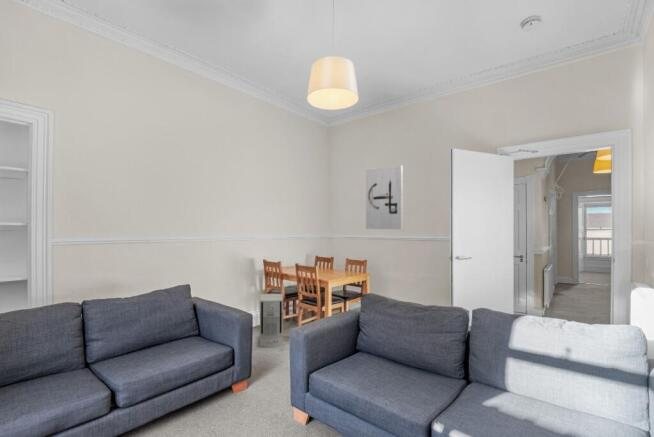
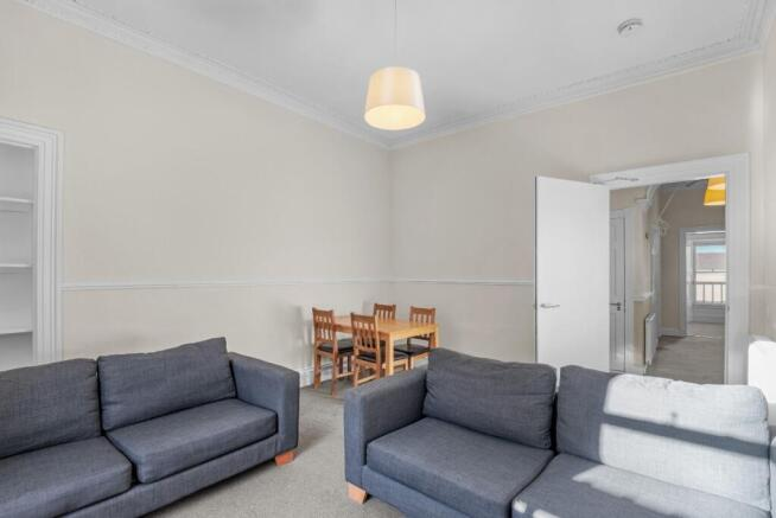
- wall art [365,164,404,230]
- air purifier [259,293,284,348]
